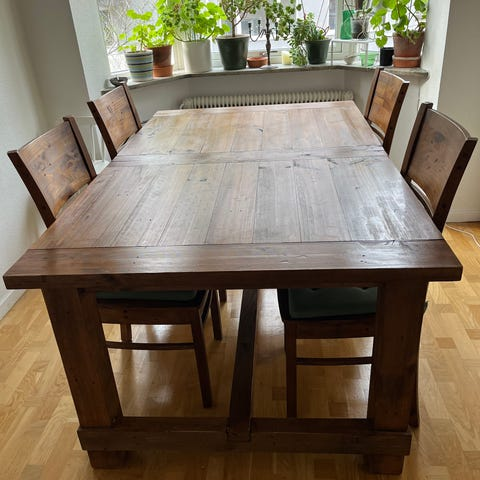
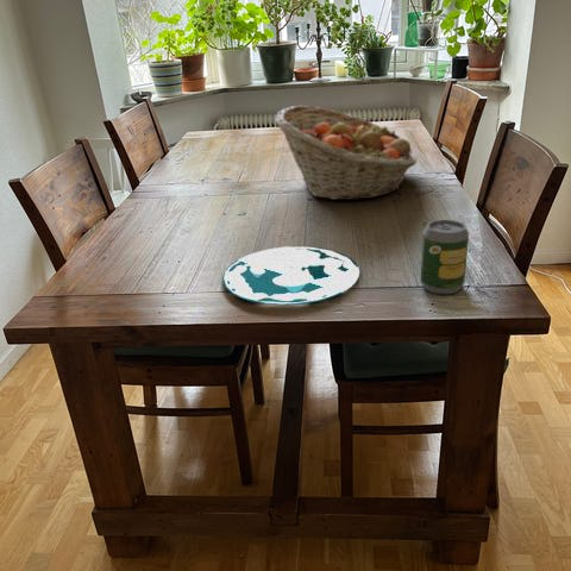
+ fruit basket [275,105,419,201]
+ soda can [420,219,470,295]
+ plate [221,245,360,306]
